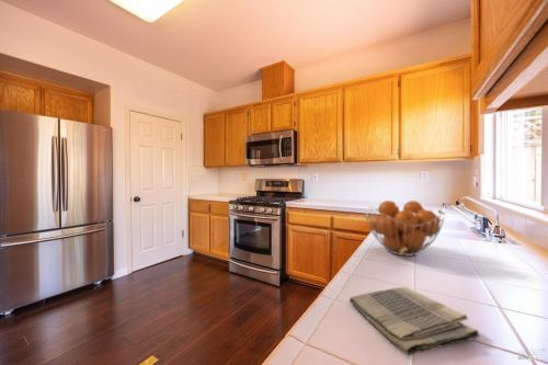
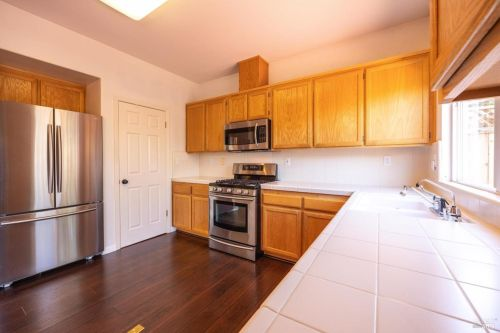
- dish towel [349,286,480,357]
- fruit basket [365,199,445,256]
